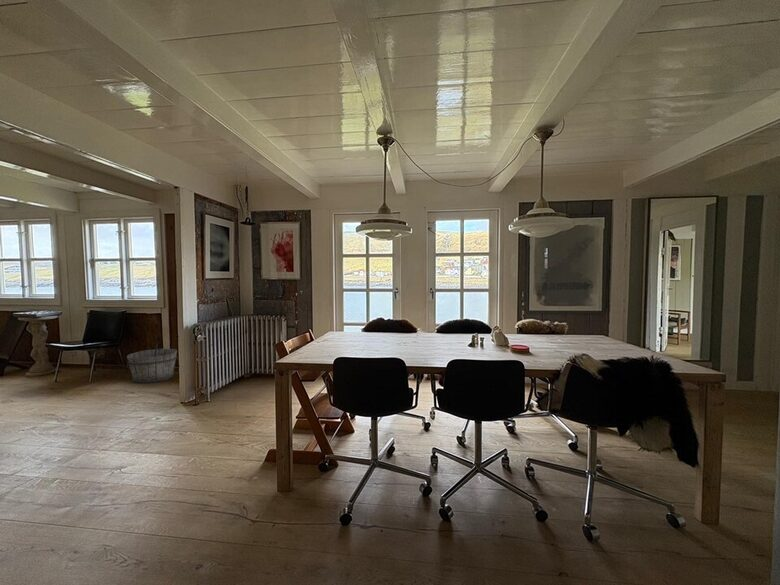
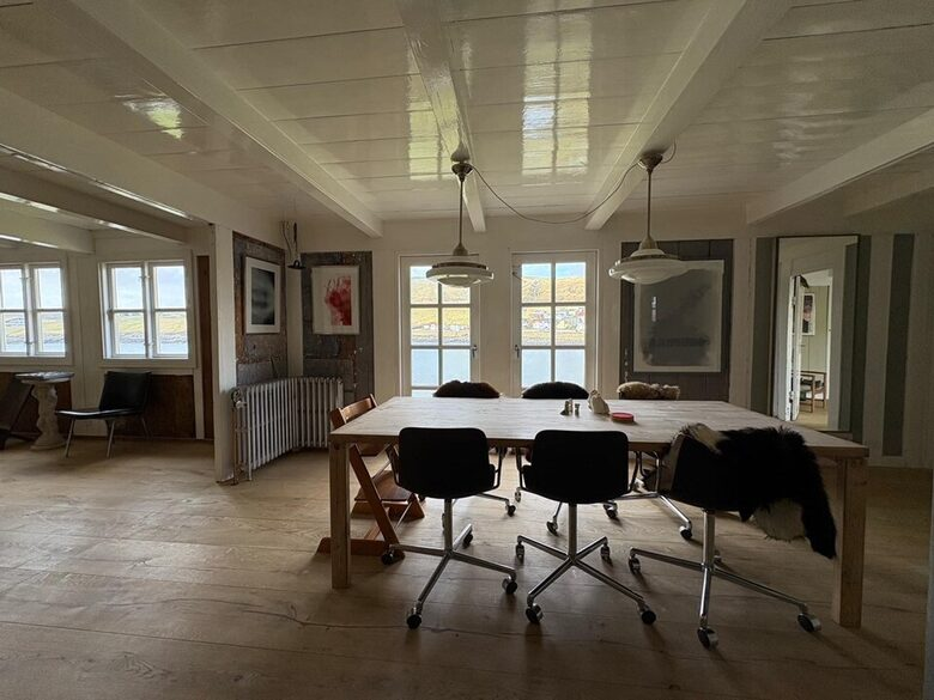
- wooden bucket [126,342,179,384]
